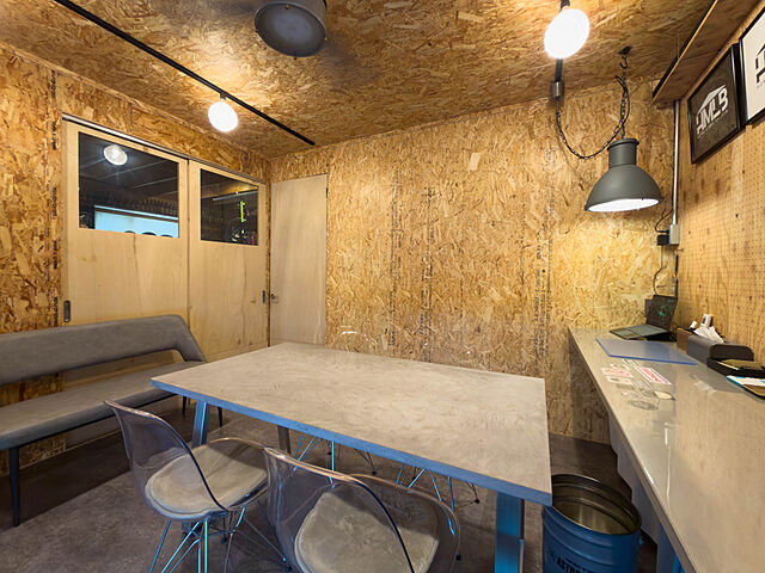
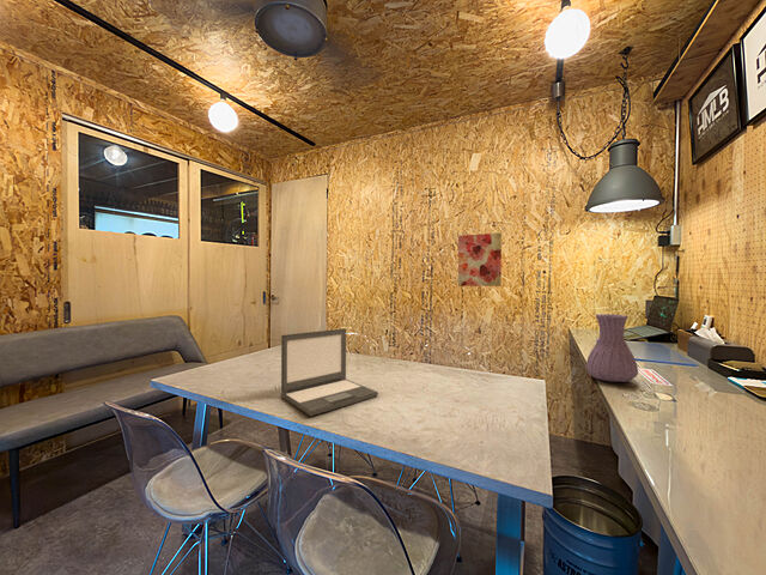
+ laptop [280,327,379,417]
+ wall art [457,231,503,288]
+ vase [585,313,639,383]
